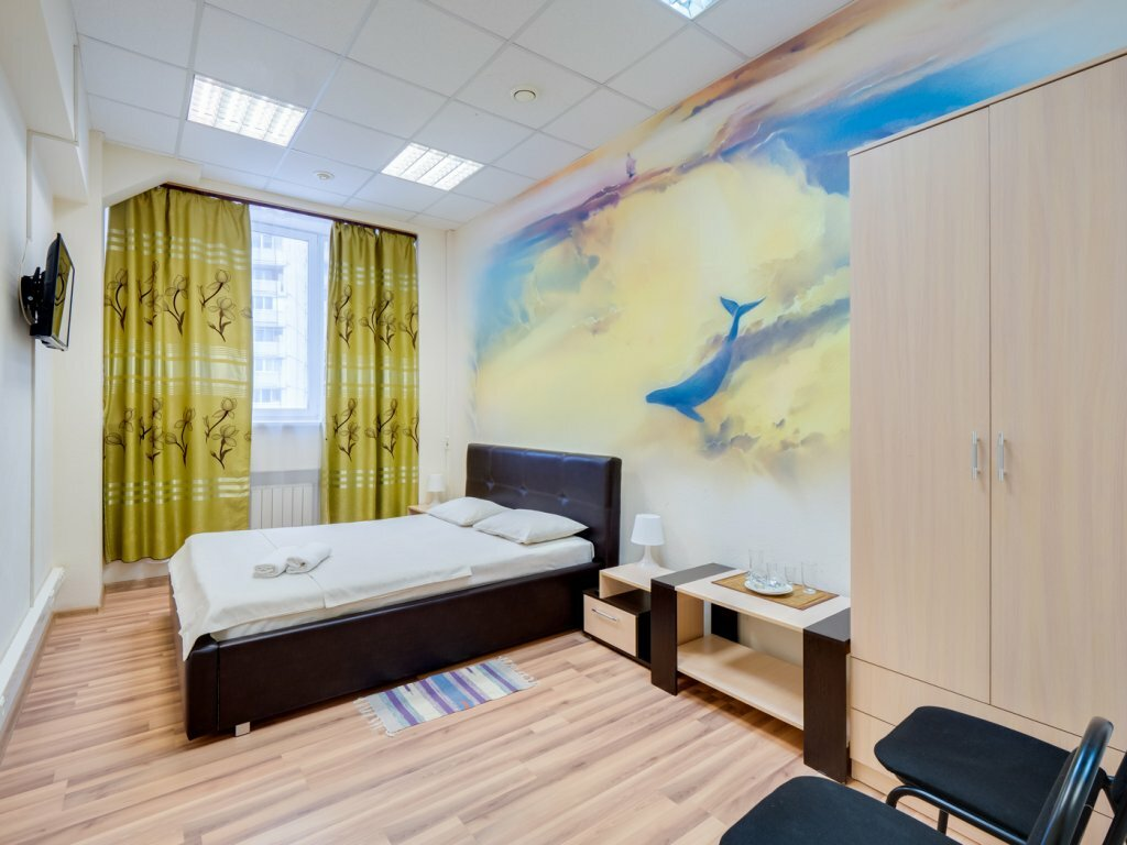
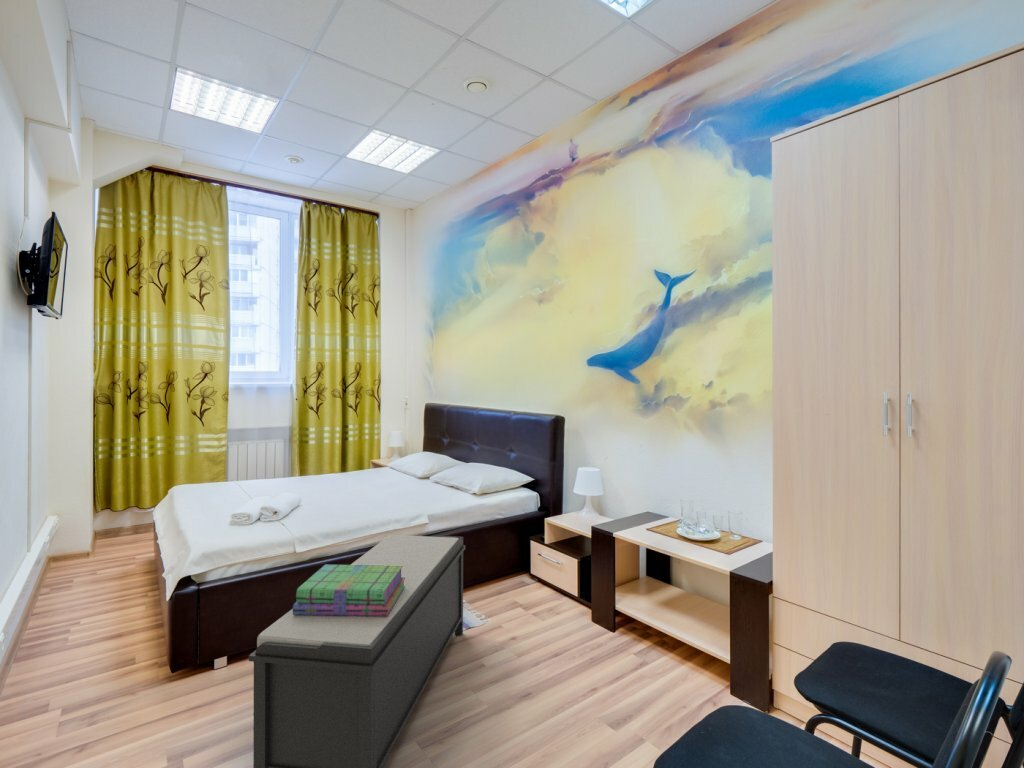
+ bench [248,534,466,768]
+ stack of books [292,563,405,616]
